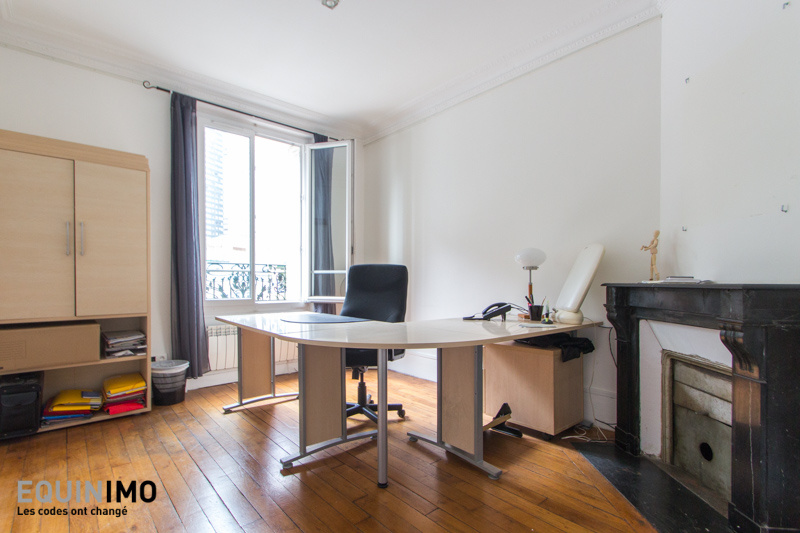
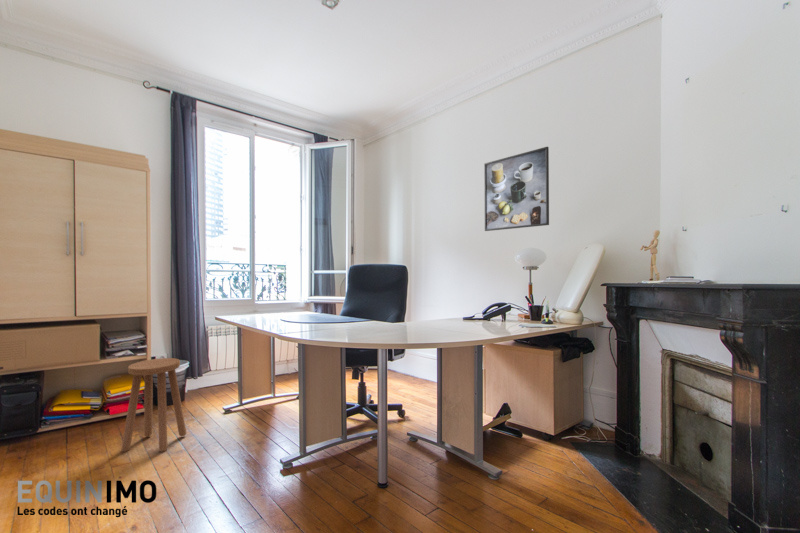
+ stool [120,357,187,453]
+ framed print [483,146,550,232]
